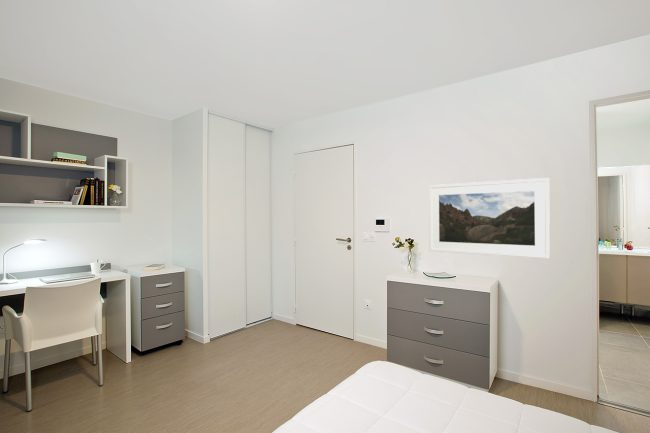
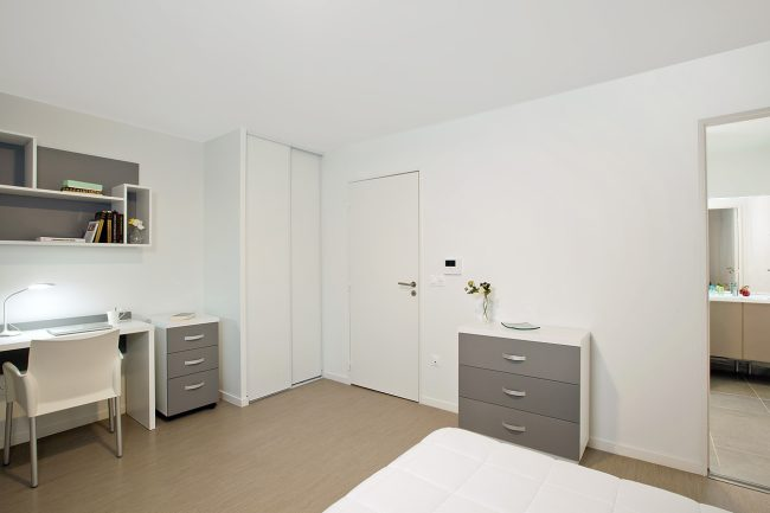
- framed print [428,177,551,259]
